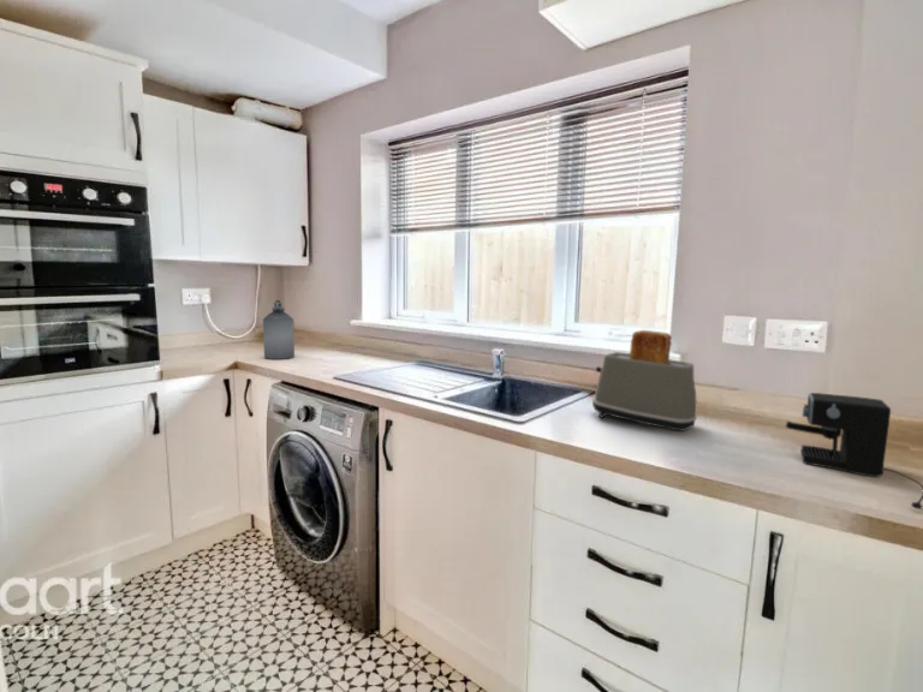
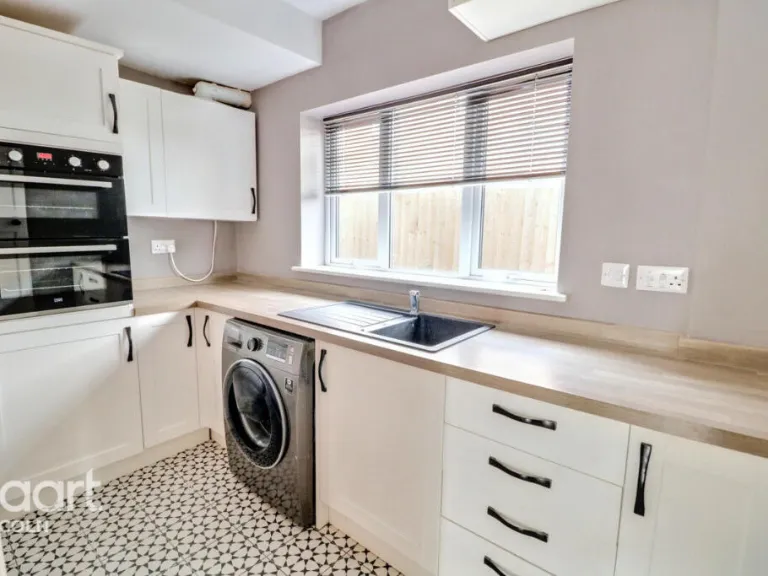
- coffee maker [785,392,923,511]
- bottle [262,299,296,360]
- toaster [591,329,698,432]
